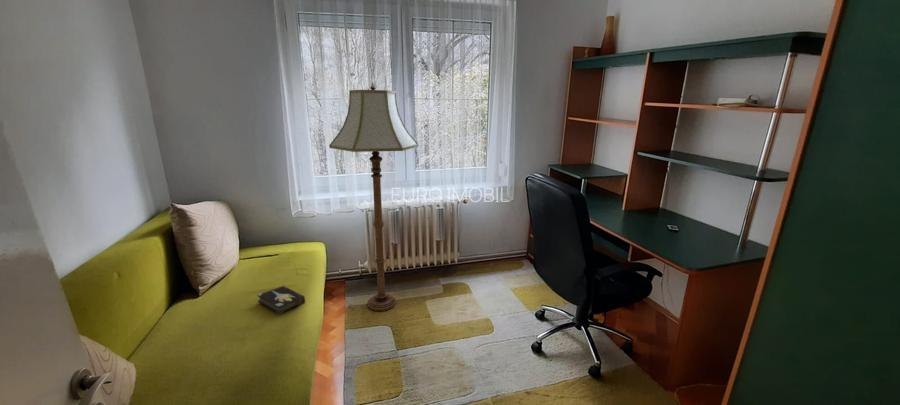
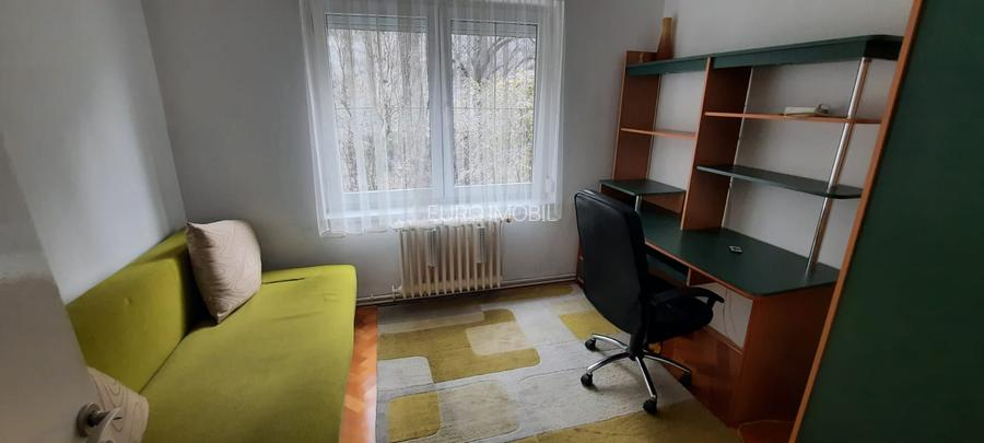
- floor lamp [328,82,419,312]
- hardback book [256,285,306,315]
